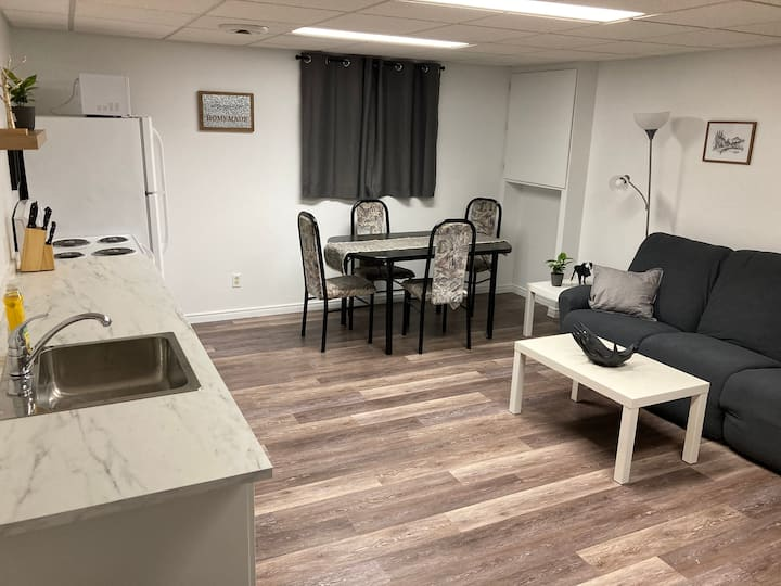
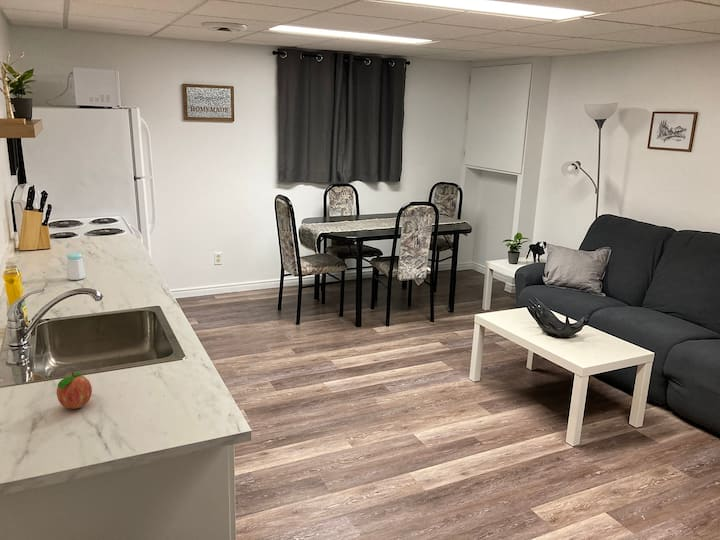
+ fruit [56,371,93,410]
+ salt shaker [66,252,86,281]
